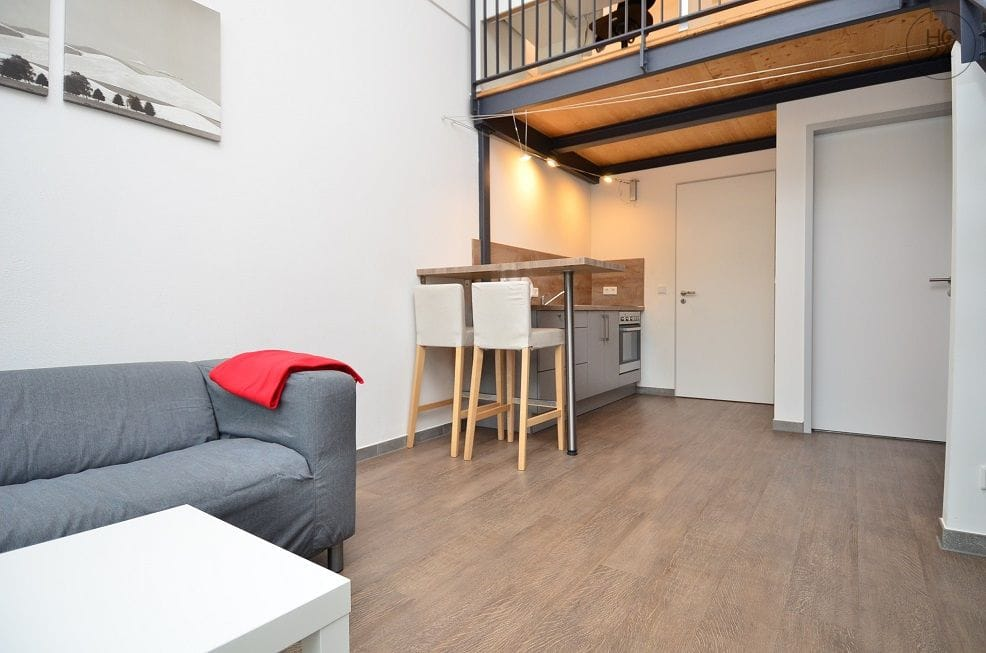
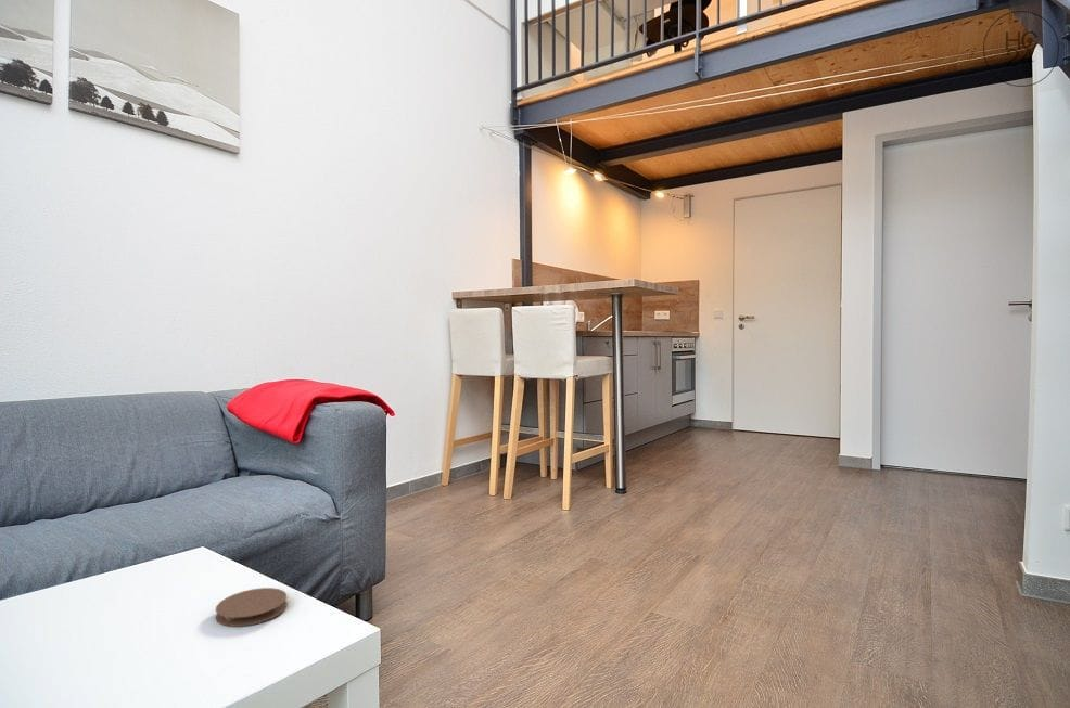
+ coaster [215,587,288,628]
